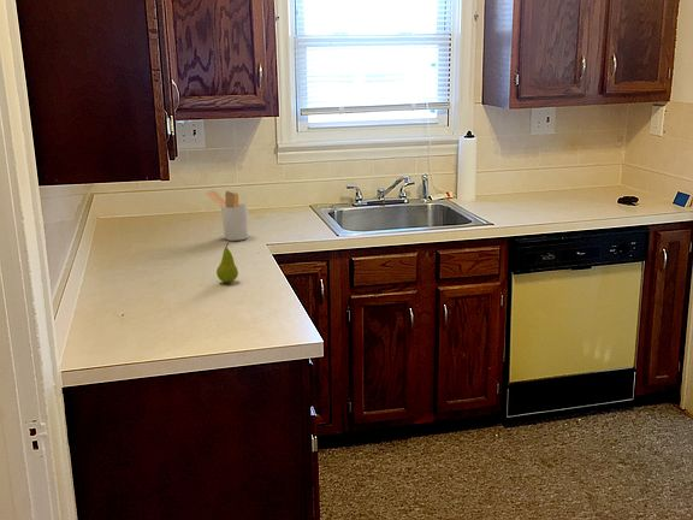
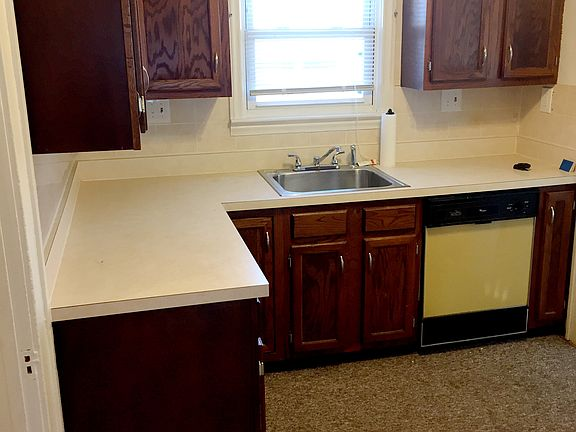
- fruit [215,242,239,284]
- utensil holder [205,189,249,242]
